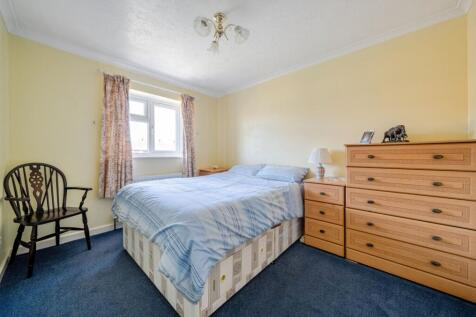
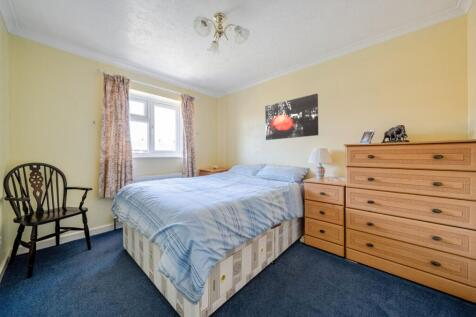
+ wall art [264,93,319,141]
